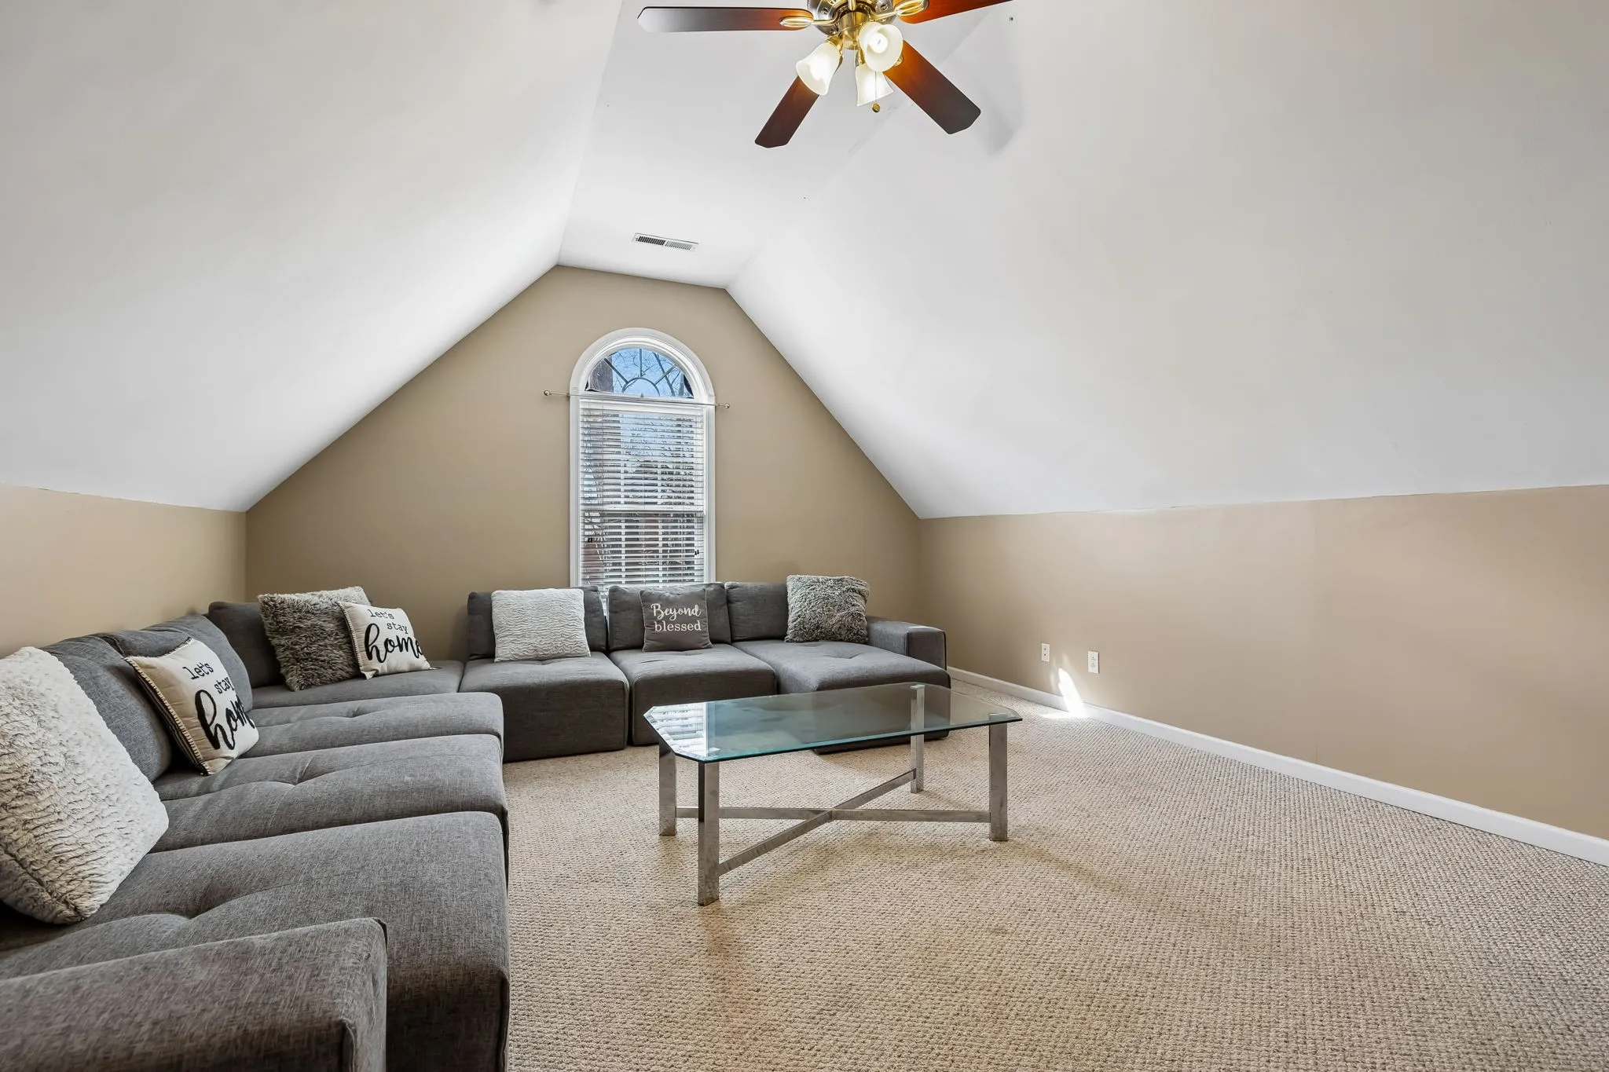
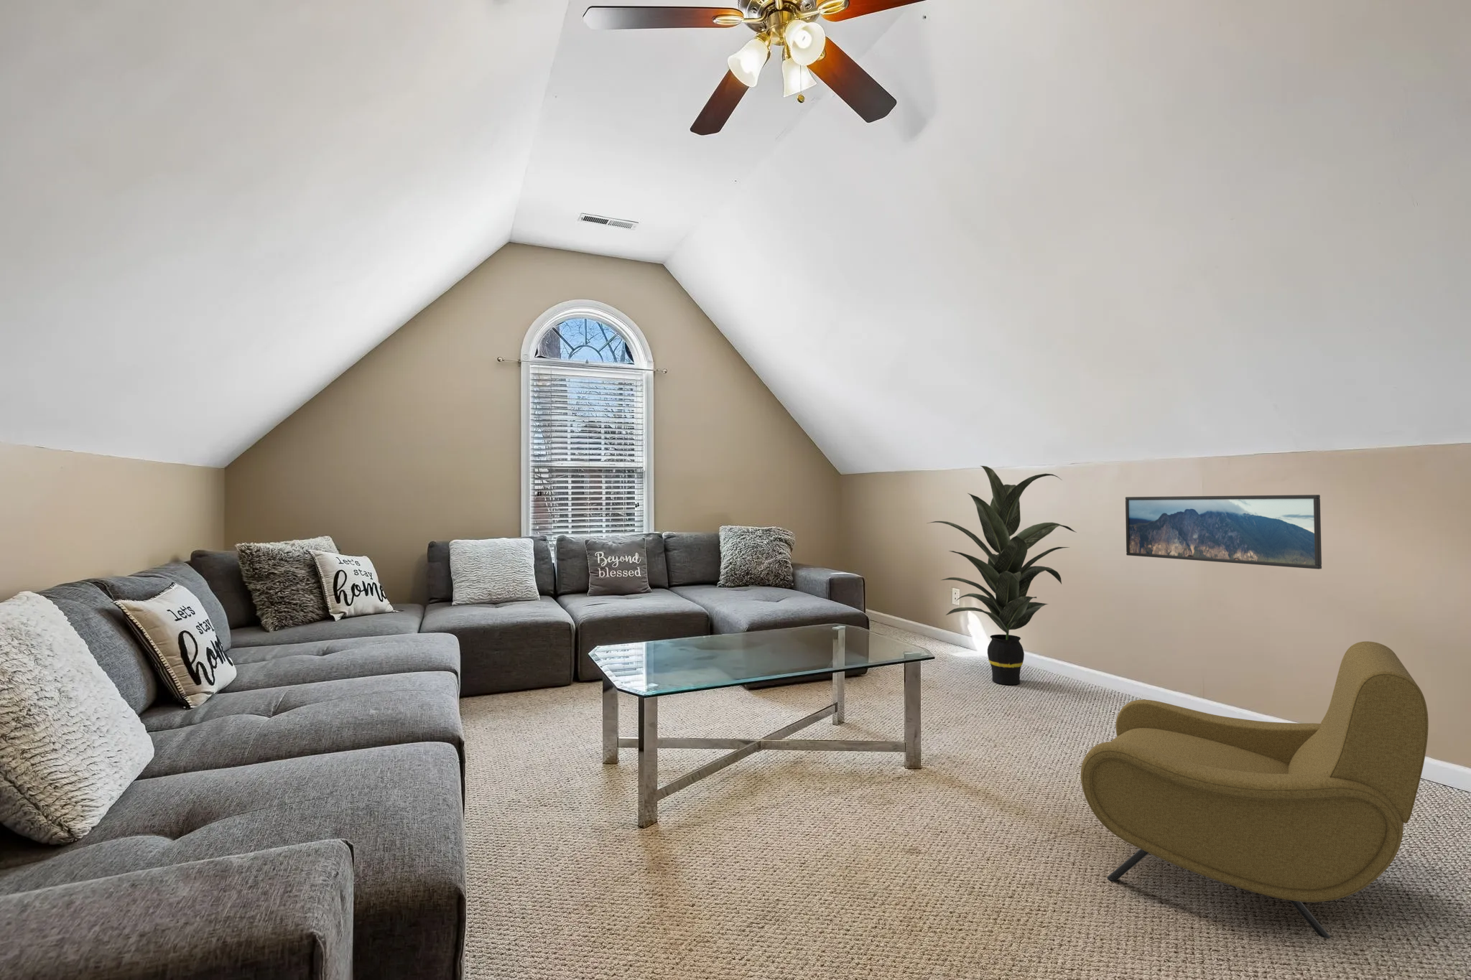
+ armchair [1081,641,1429,940]
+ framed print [1124,494,1322,570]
+ indoor plant [926,465,1077,686]
